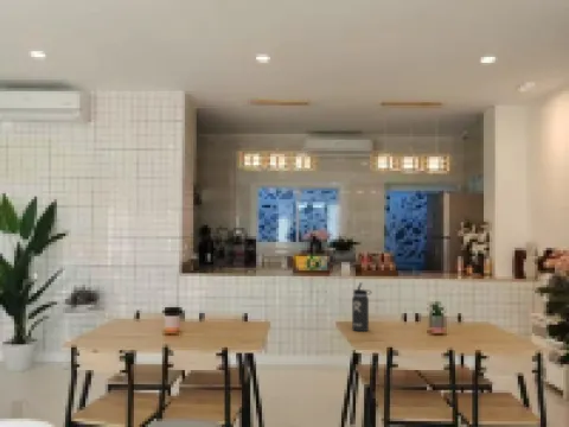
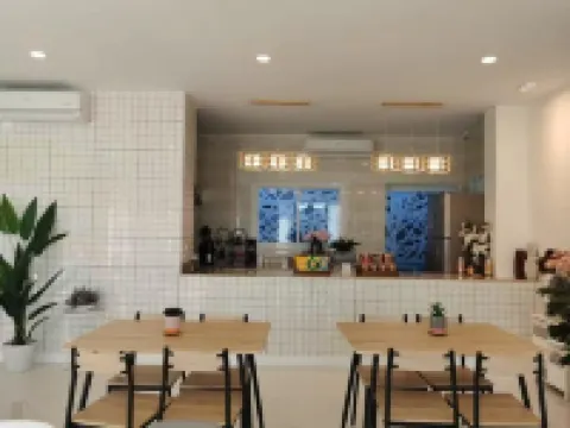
- thermos bottle [351,281,372,332]
